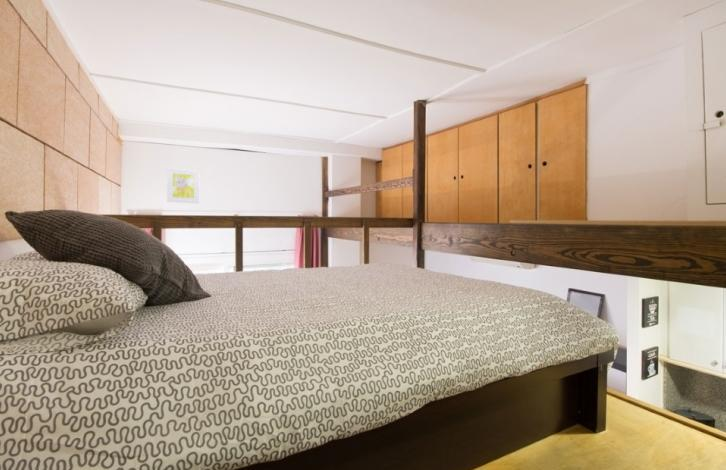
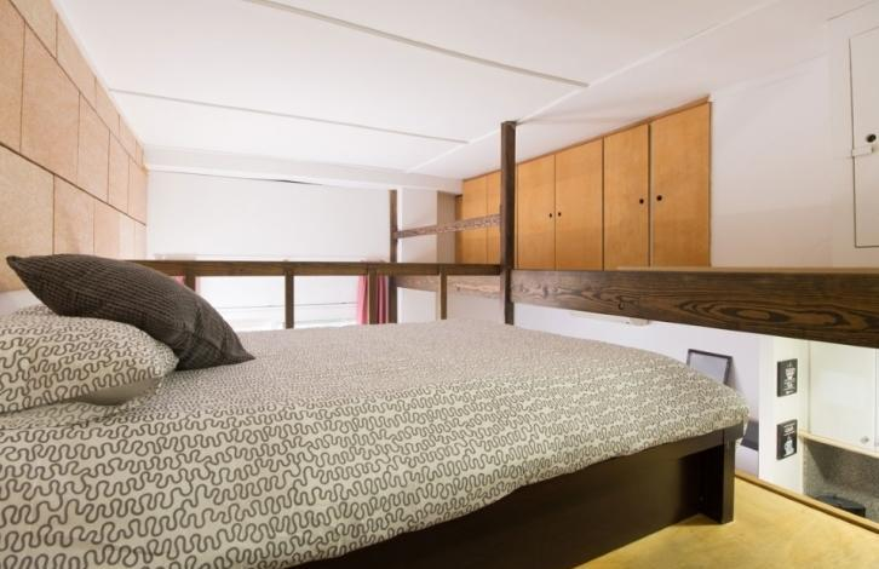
- wall art [166,167,200,204]
